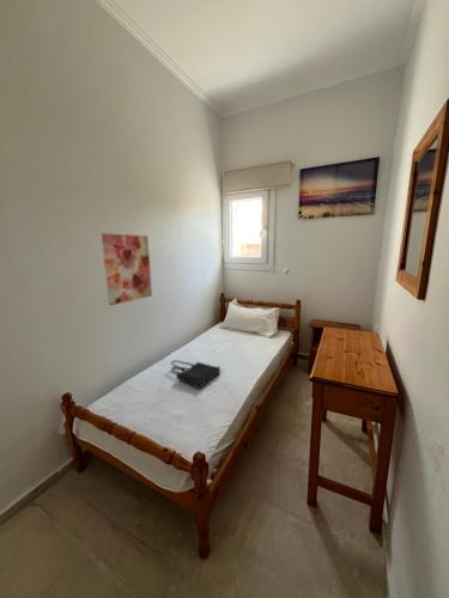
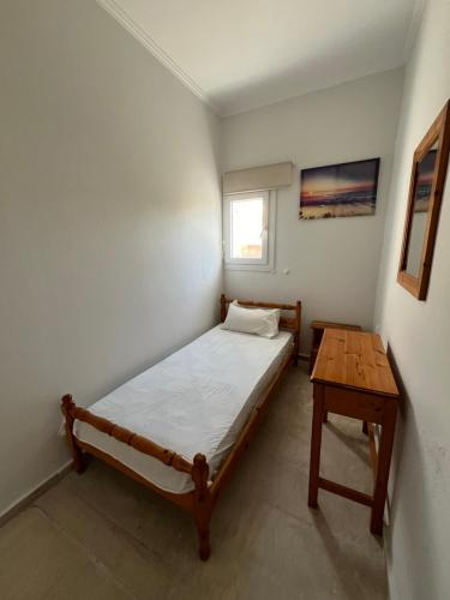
- wall art [101,232,153,306]
- tote bag [170,360,222,391]
